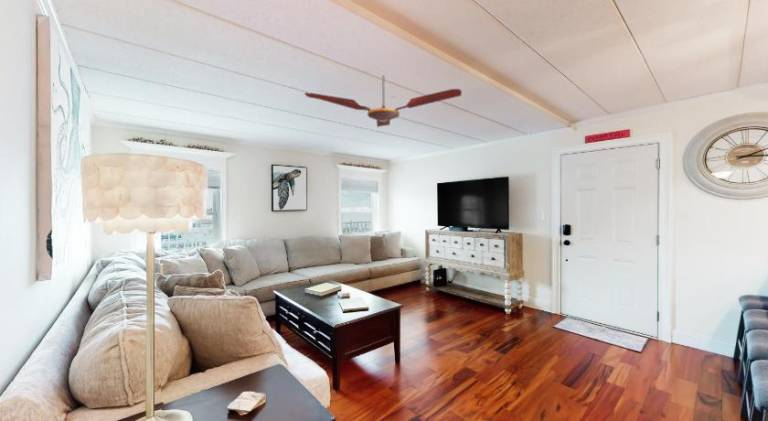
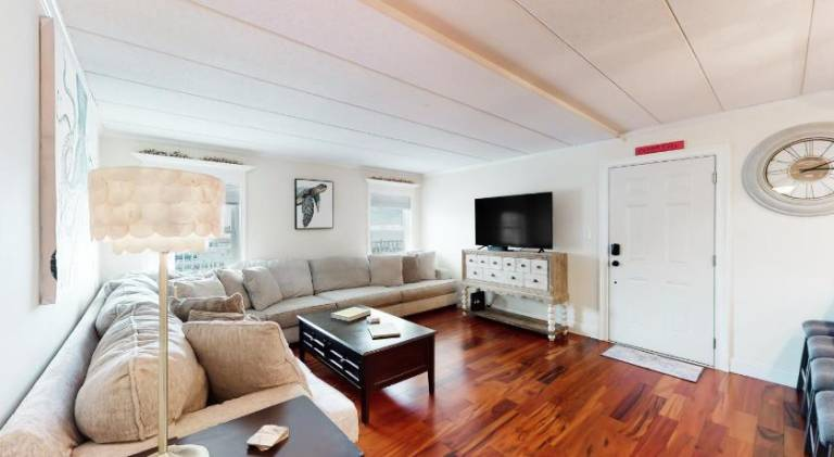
- ceiling fan [303,74,463,128]
